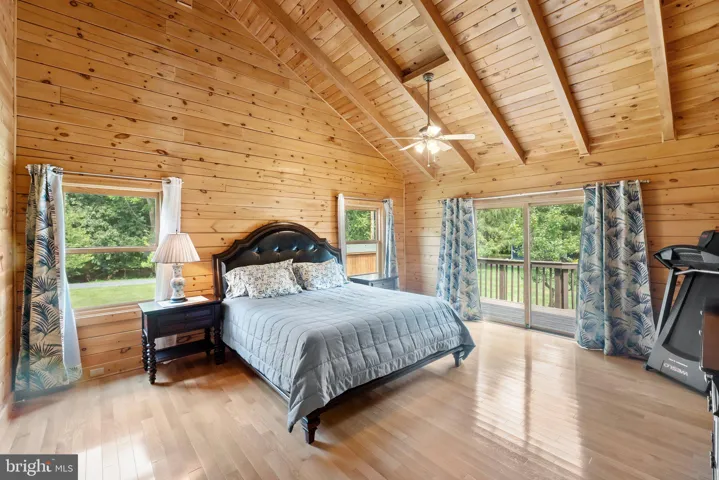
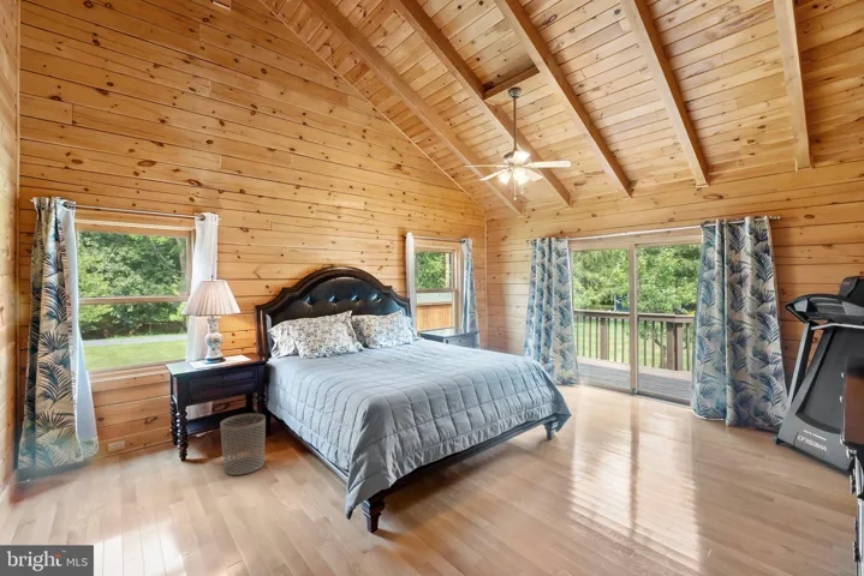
+ waste bin [219,412,267,476]
